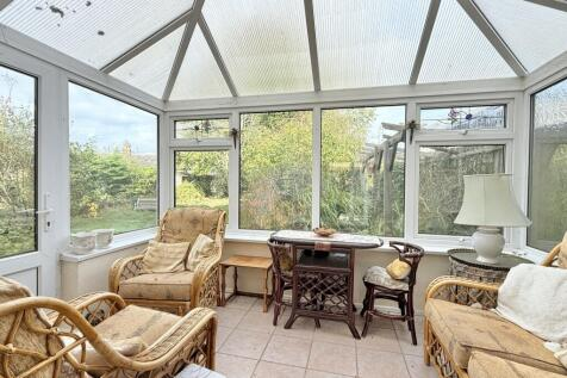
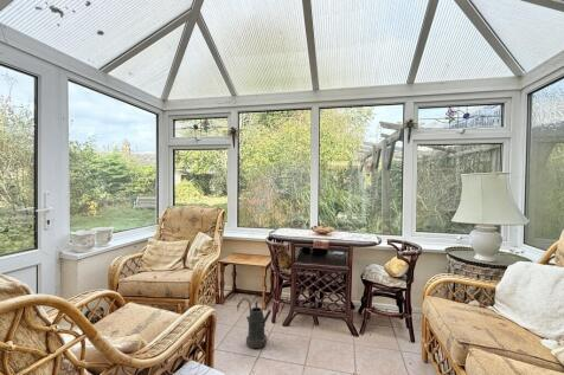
+ watering can [236,297,273,349]
